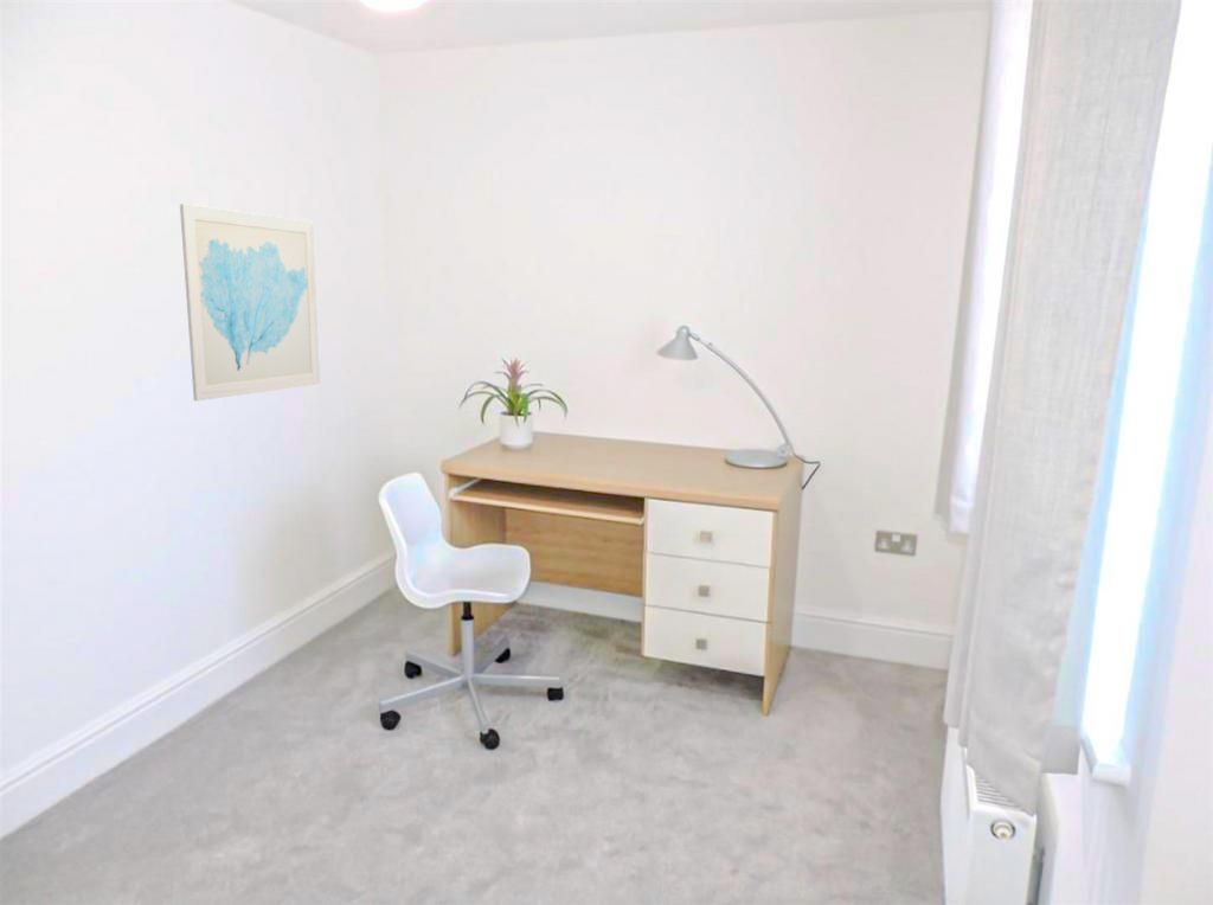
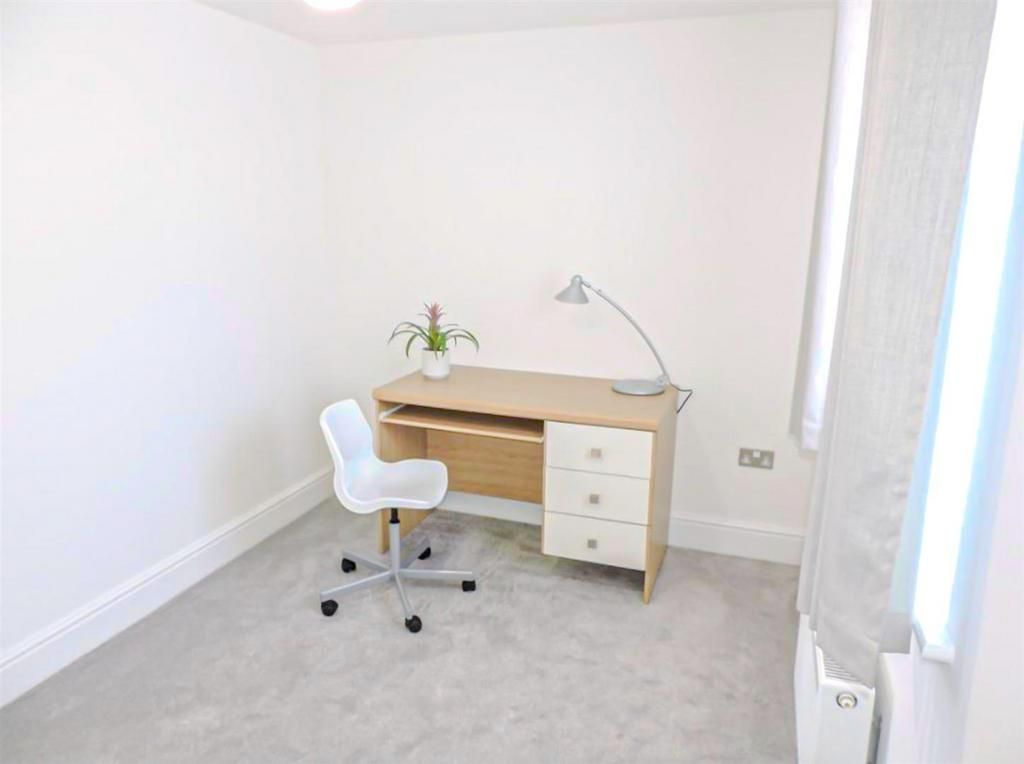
- wall art [179,203,321,403]
